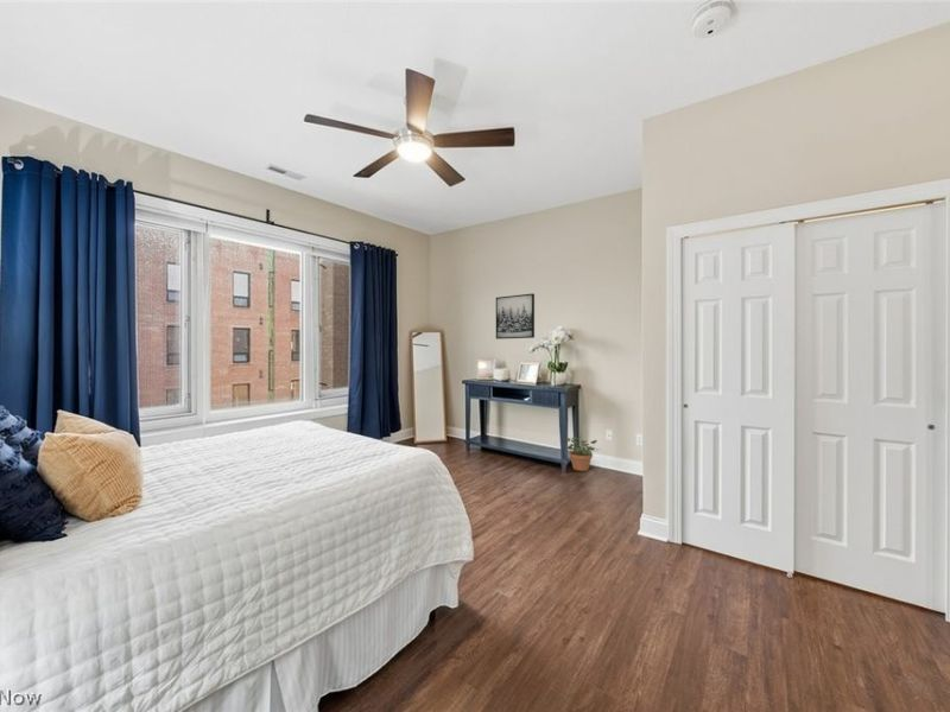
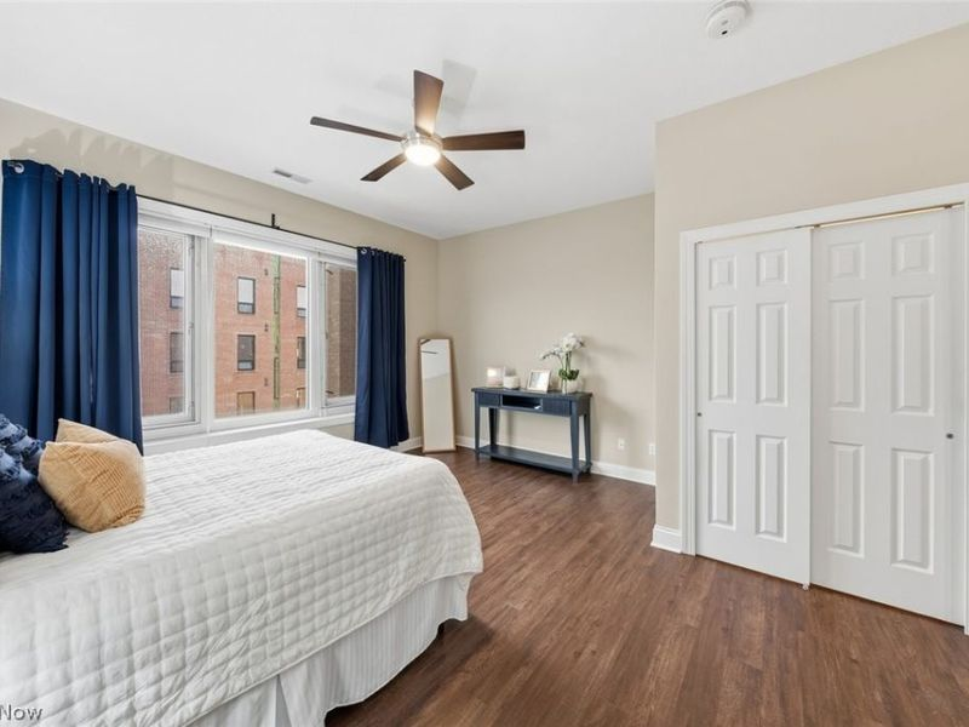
- potted plant [566,436,600,472]
- wall art [495,292,536,341]
